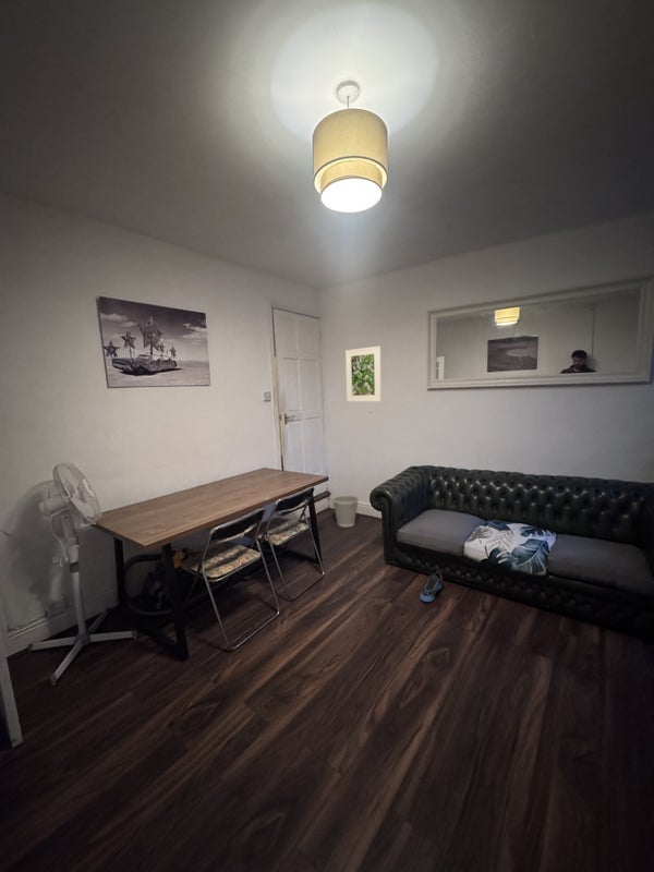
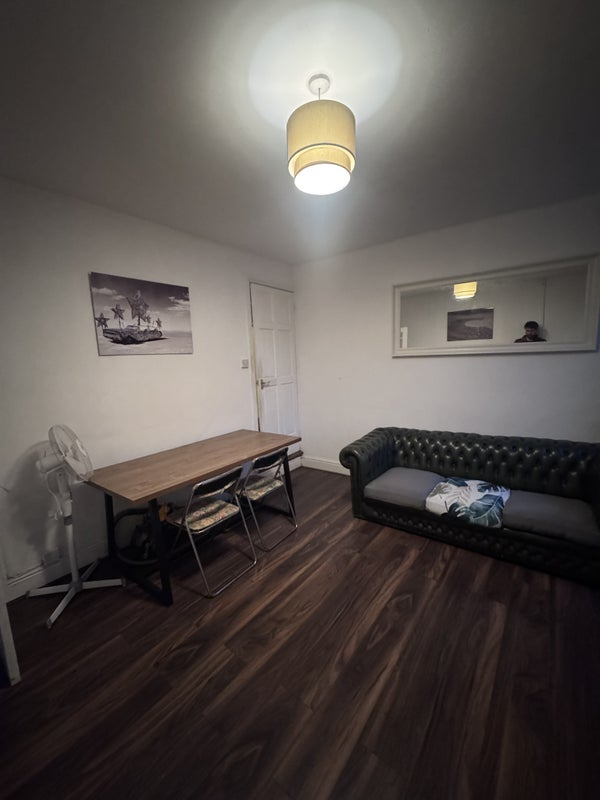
- sneaker [420,570,444,603]
- wastebasket [331,494,360,528]
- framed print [344,346,383,403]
